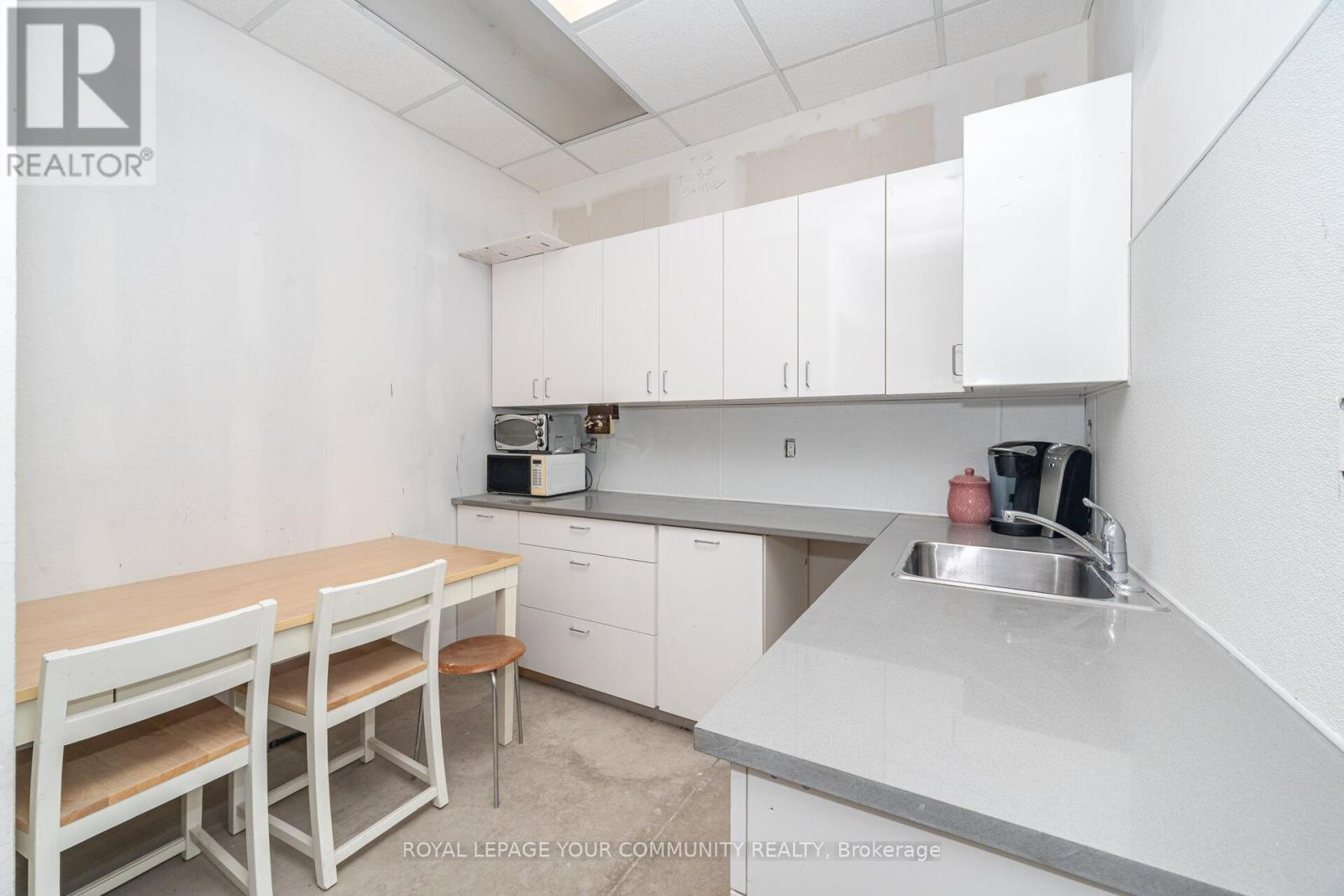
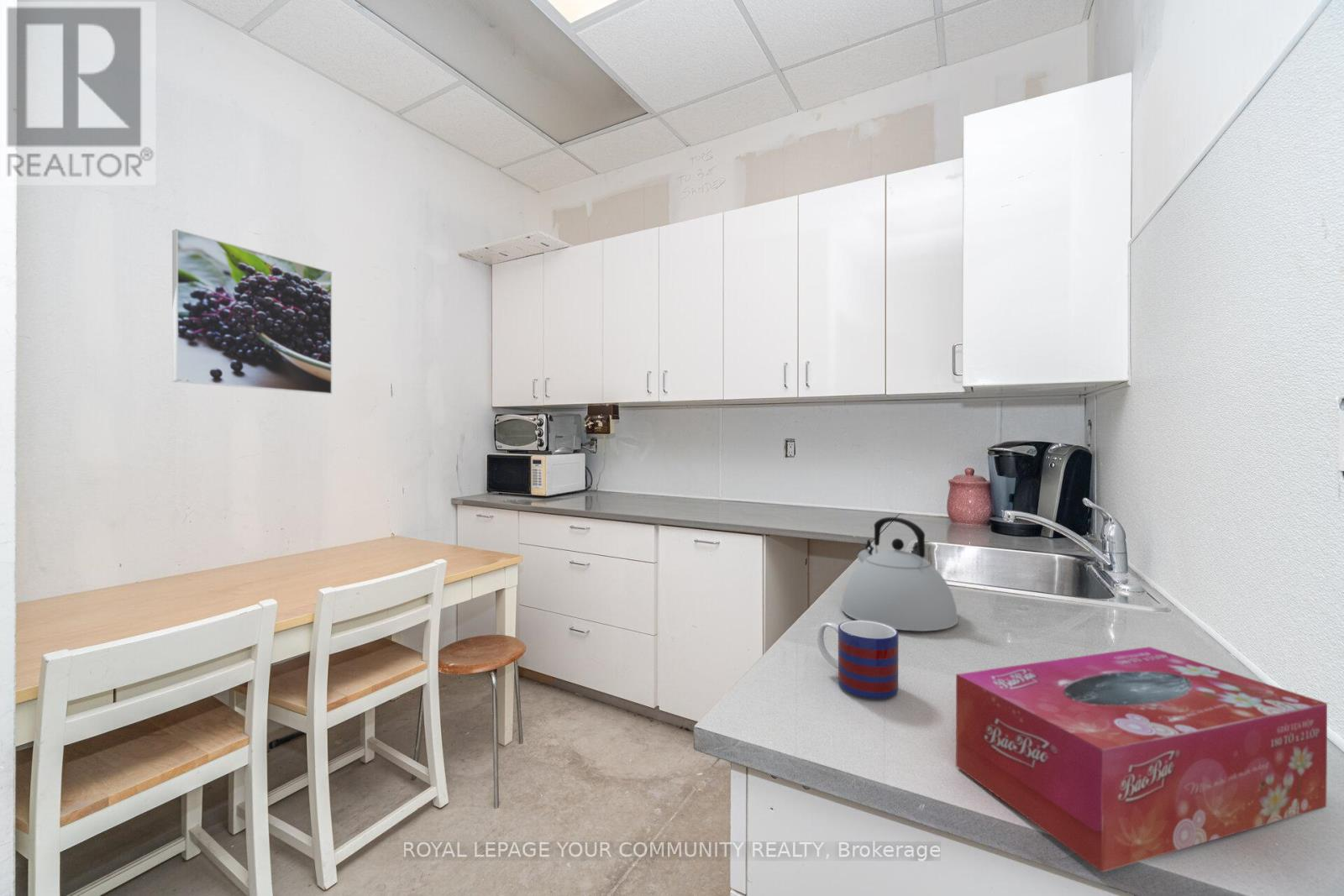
+ tissue box [955,646,1328,873]
+ mug [816,620,900,700]
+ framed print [171,228,333,396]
+ kettle [841,516,959,632]
